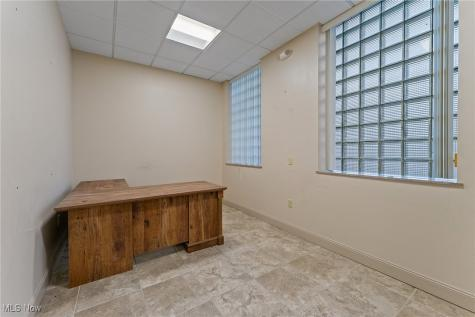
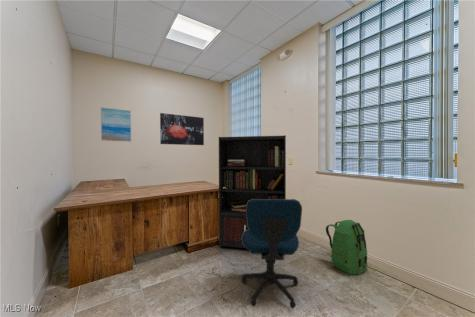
+ office chair [240,198,303,309]
+ backpack [325,219,368,275]
+ bookcase [218,134,287,249]
+ wall art [100,106,132,142]
+ wall art [159,112,205,146]
